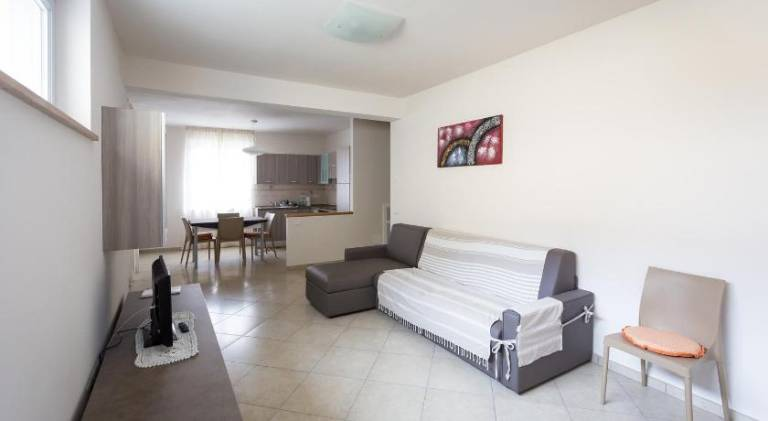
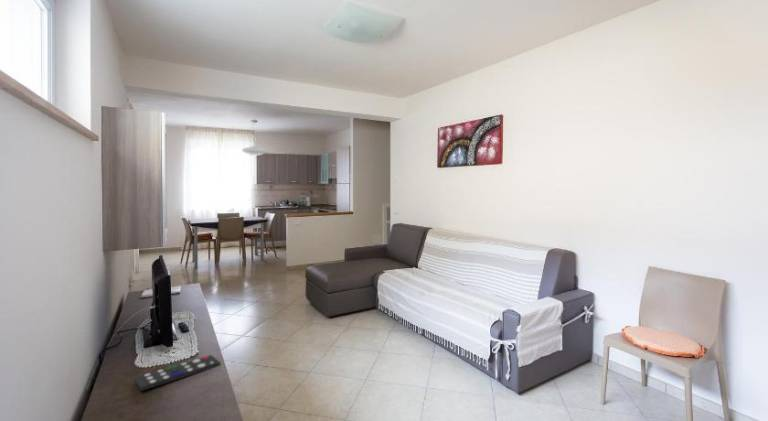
+ remote control [133,354,221,392]
